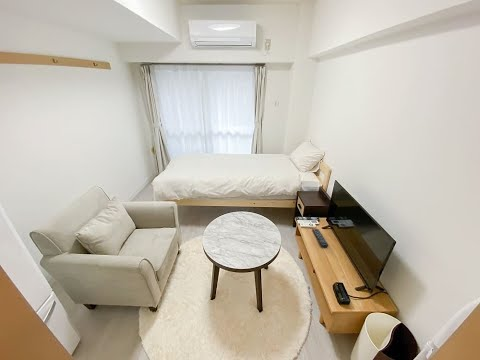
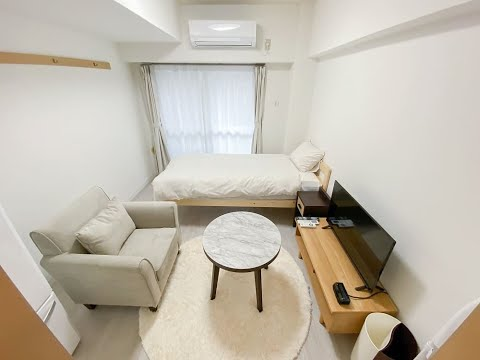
- remote control [311,228,329,248]
